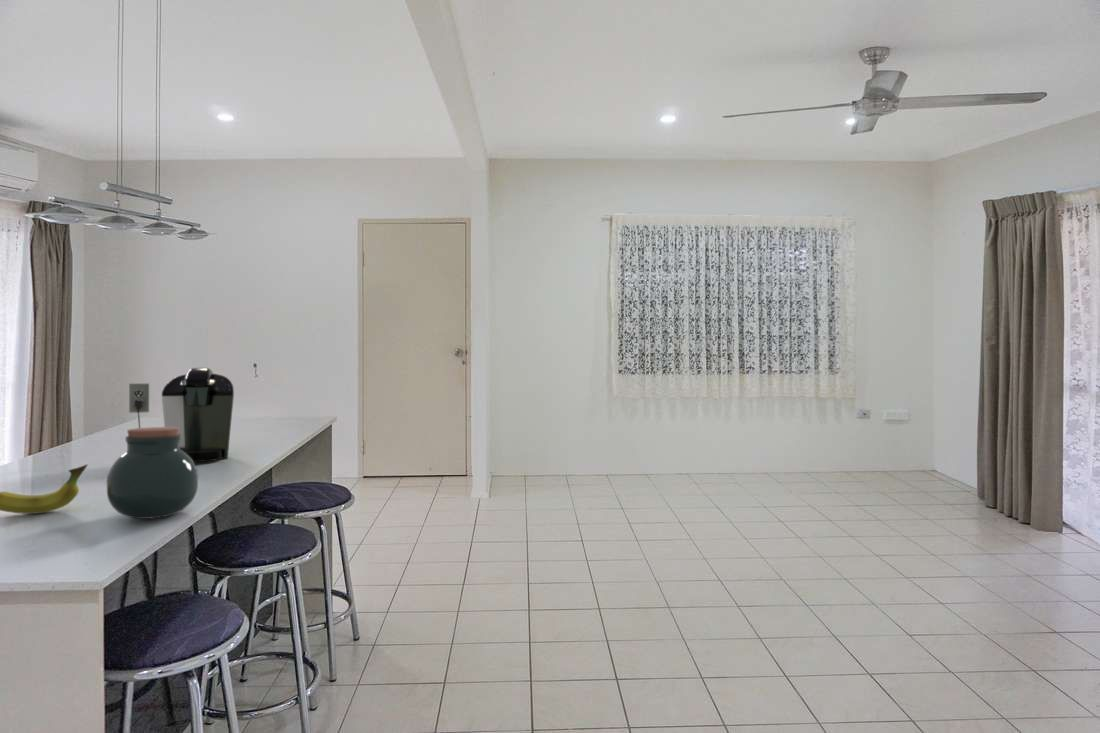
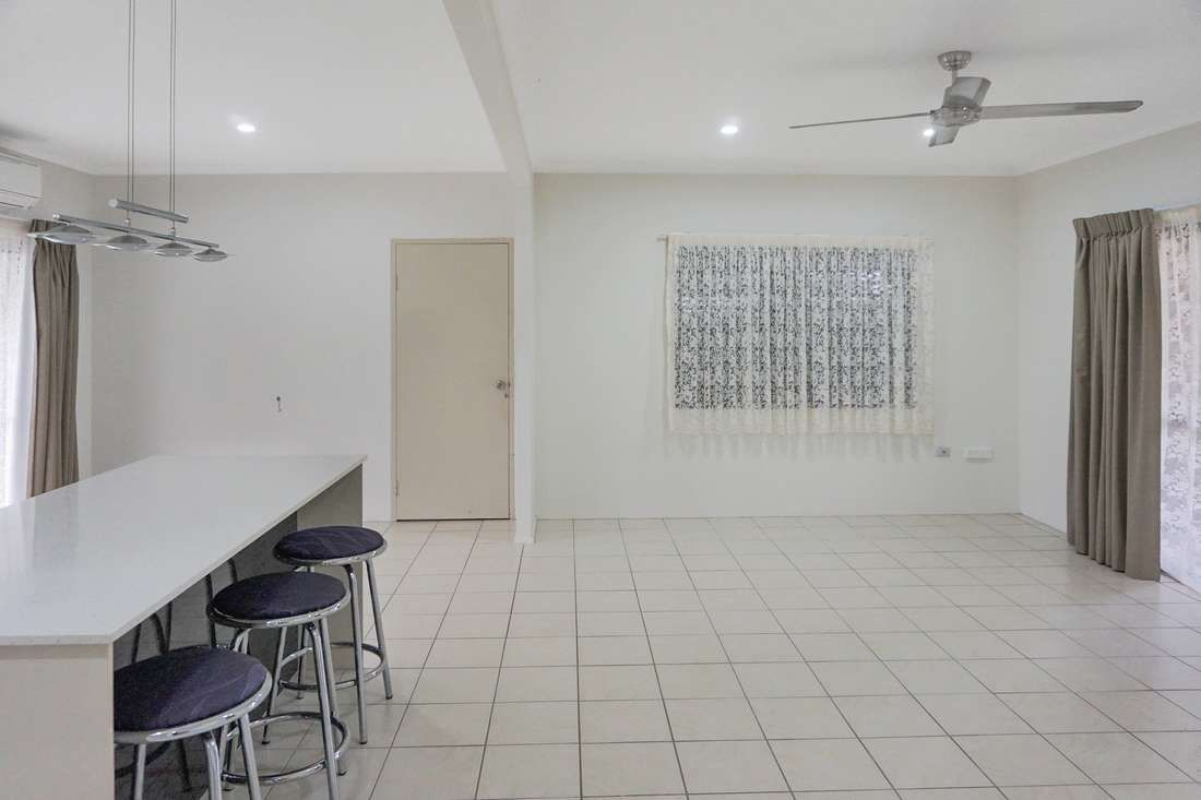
- jar [106,426,199,520]
- coffee maker [128,367,235,463]
- fruit [0,464,88,515]
